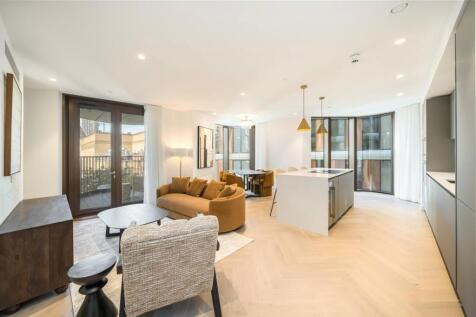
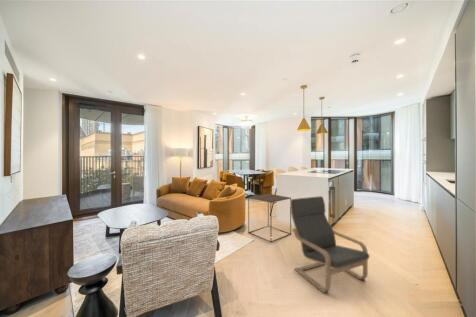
+ side table [247,193,292,243]
+ lounge chair [289,195,371,295]
